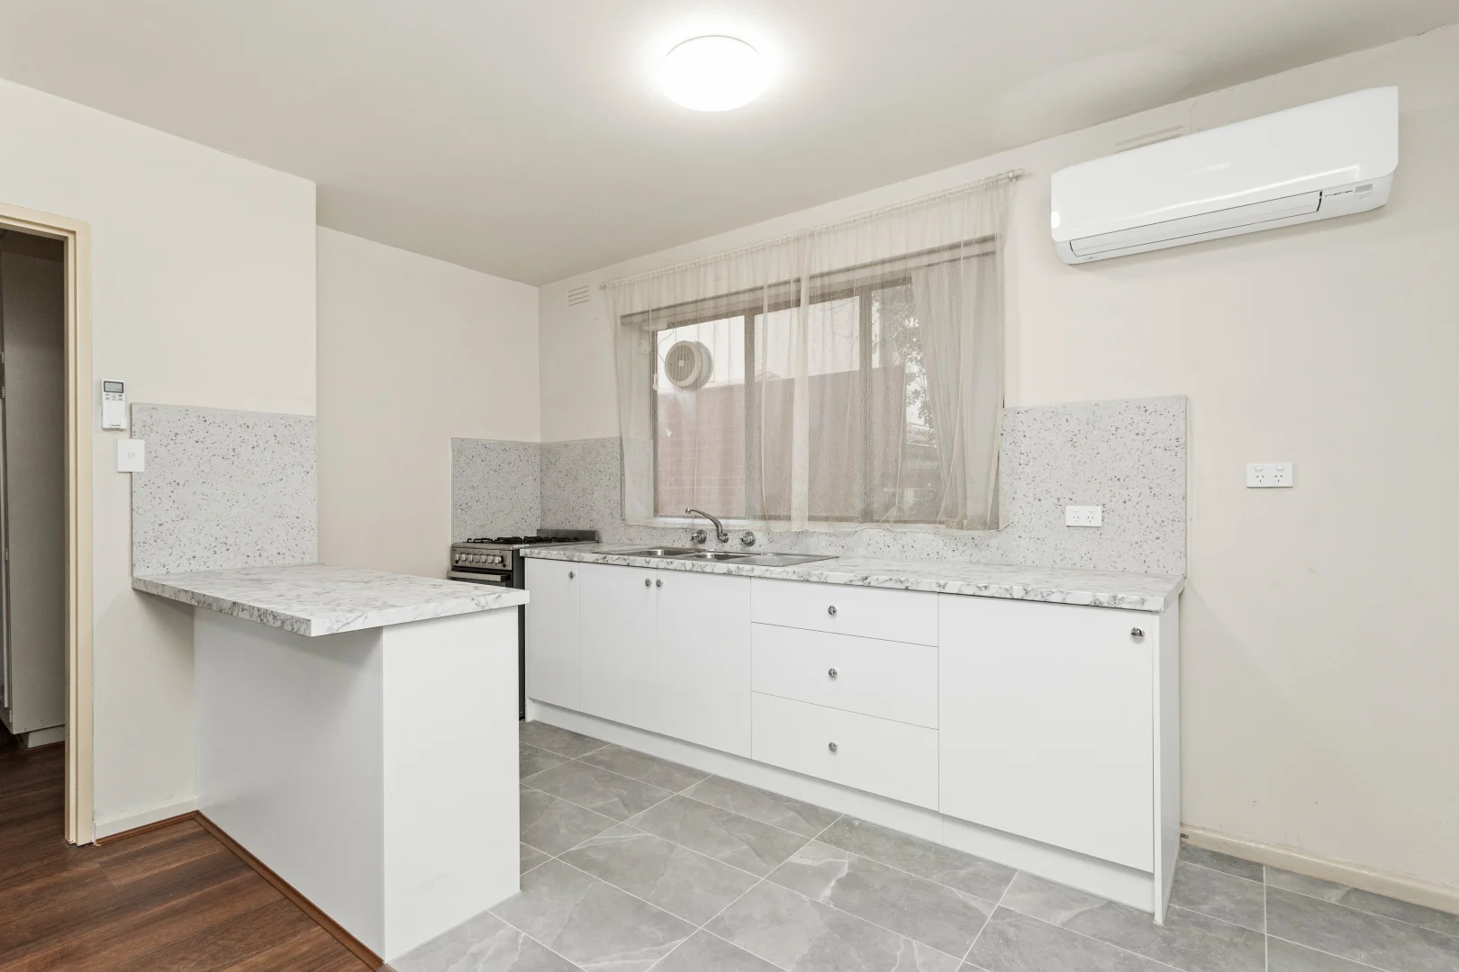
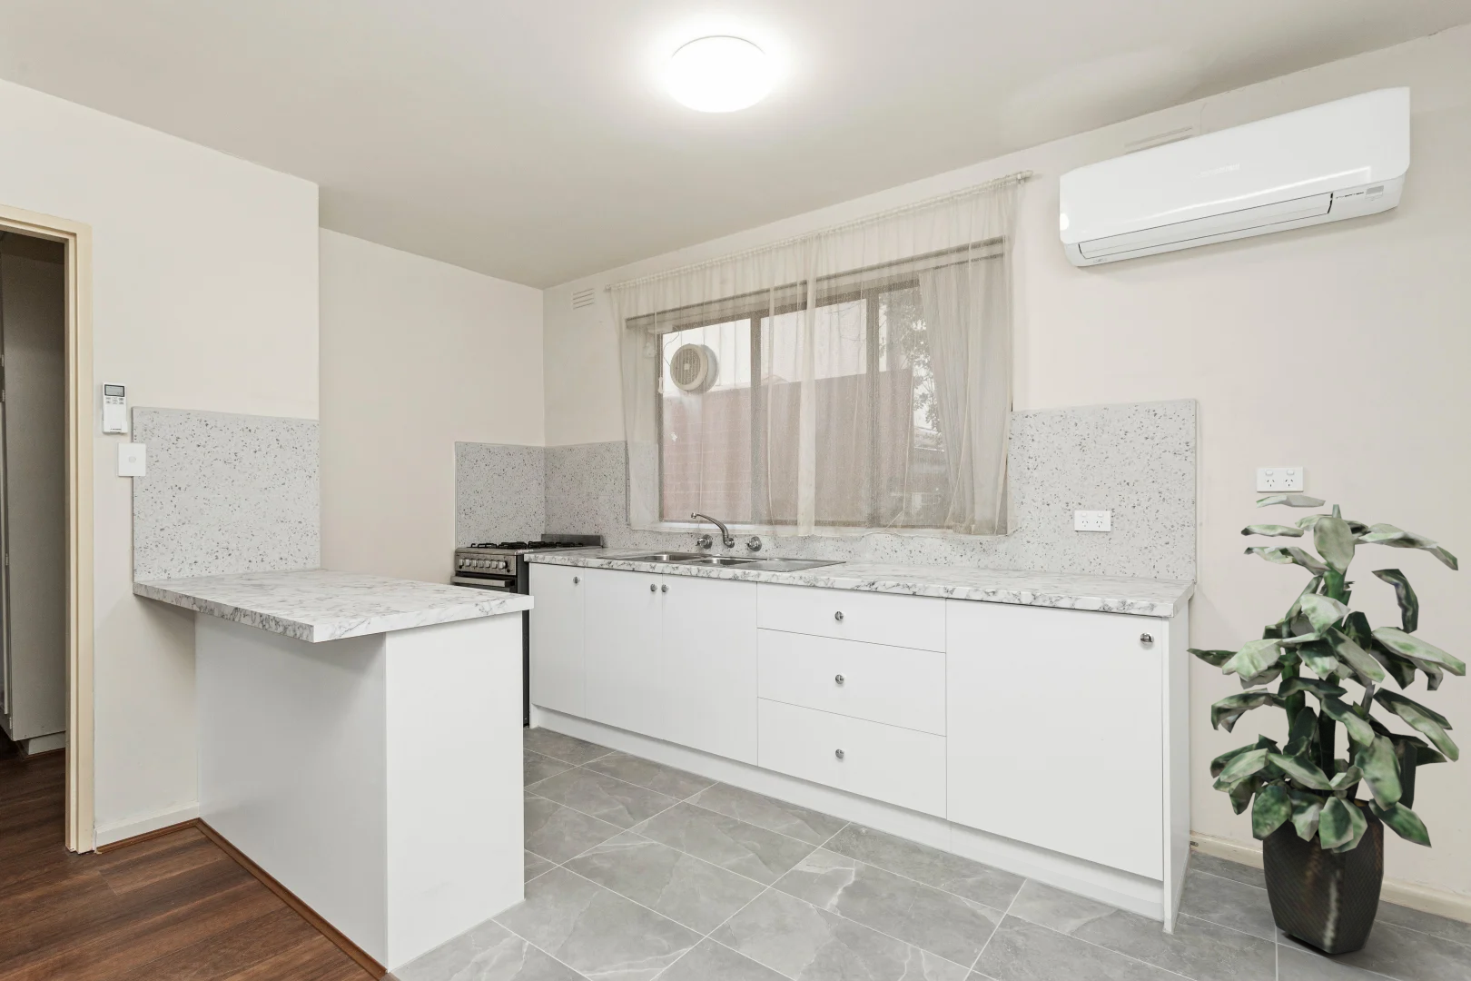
+ indoor plant [1185,494,1467,955]
